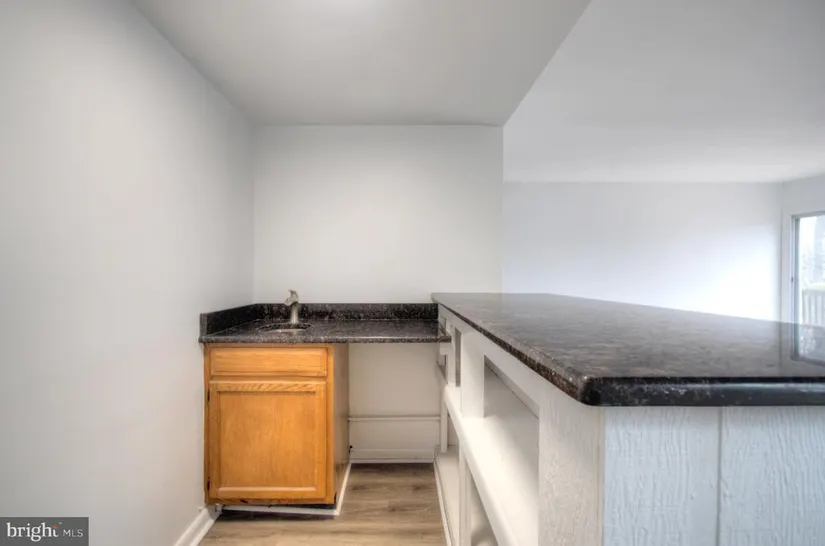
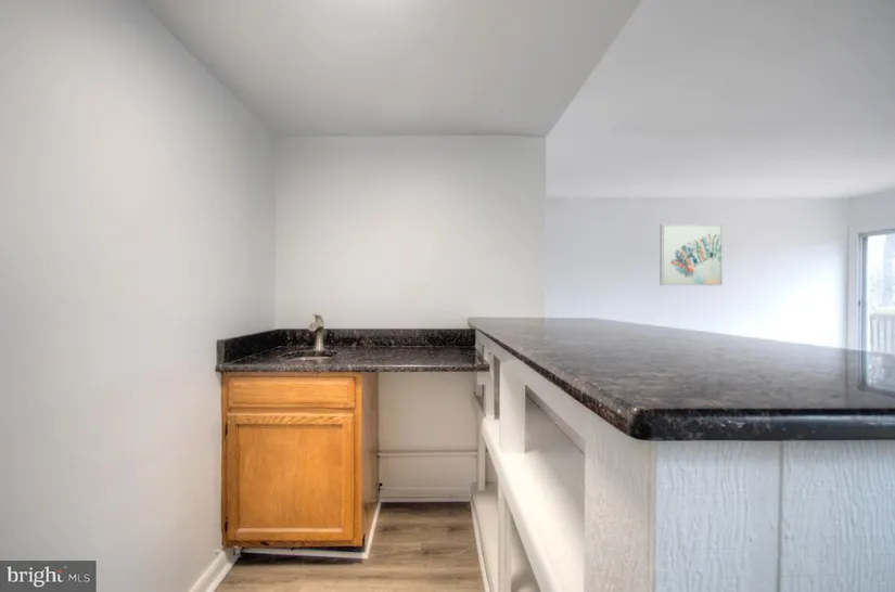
+ wall art [659,223,724,286]
